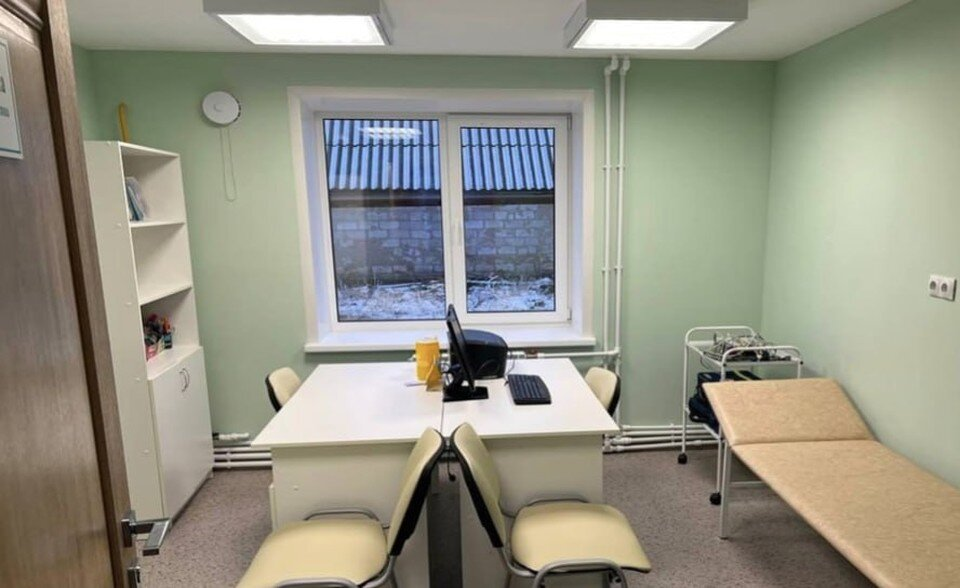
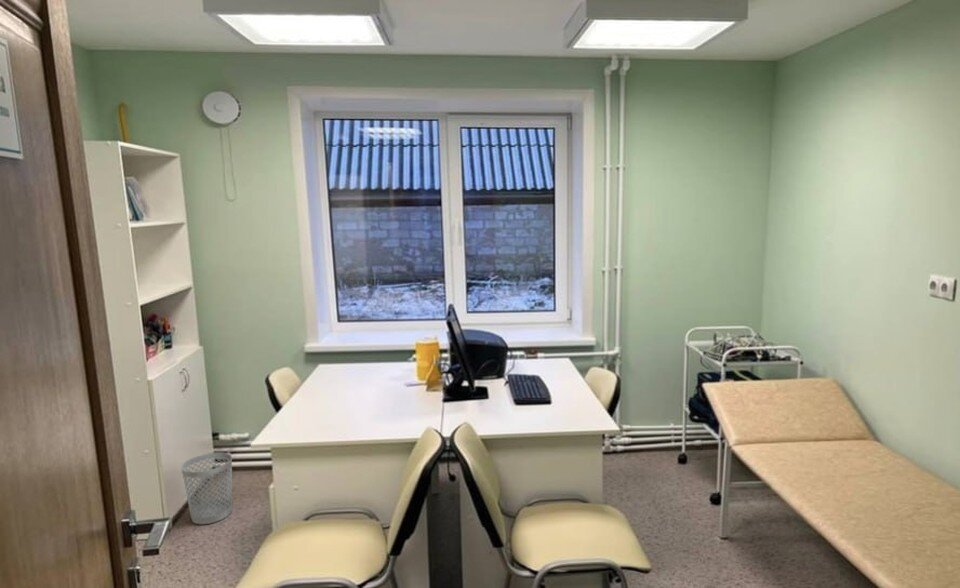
+ wastebasket [180,451,233,525]
